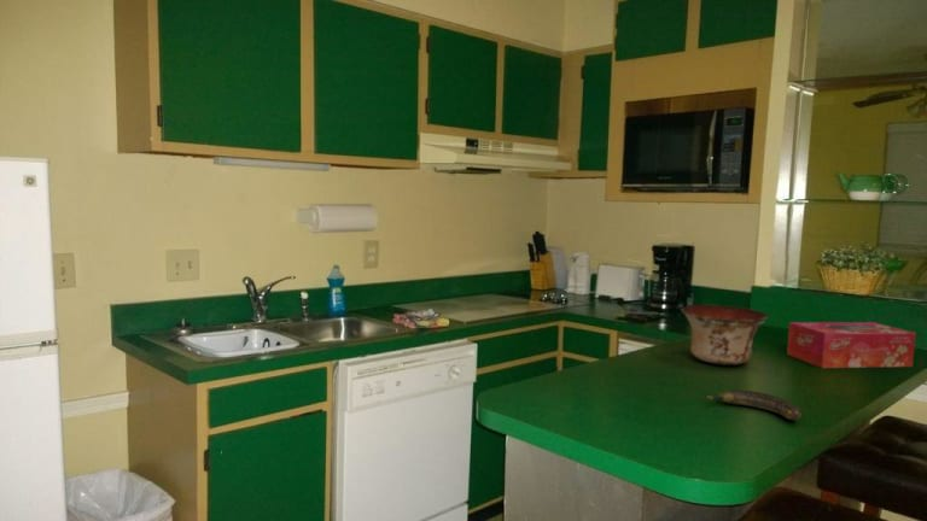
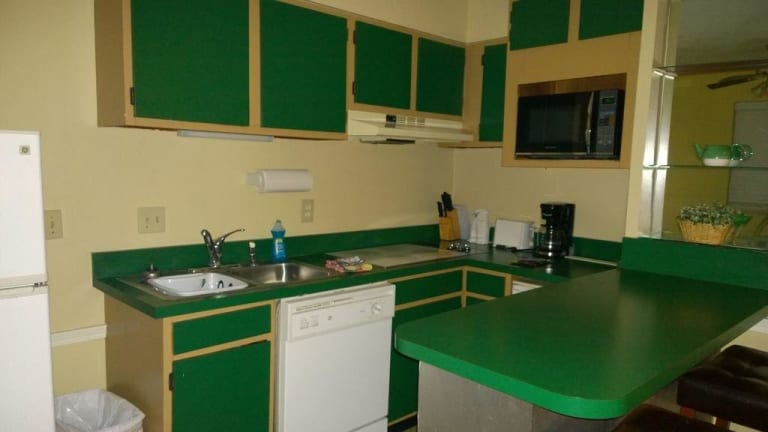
- tissue box [786,321,917,369]
- bowl [681,304,769,367]
- banana [706,388,803,422]
